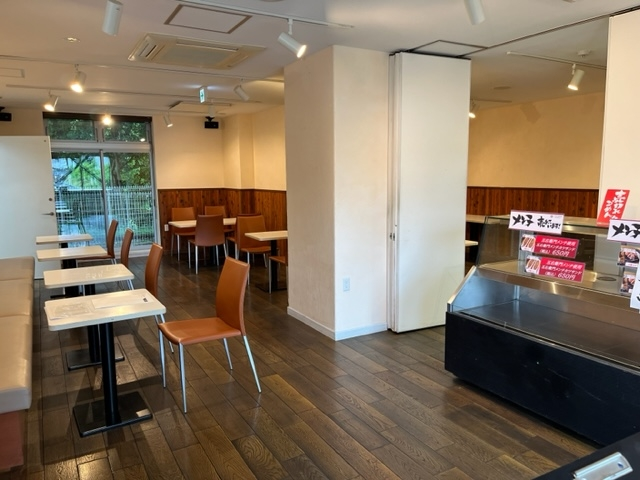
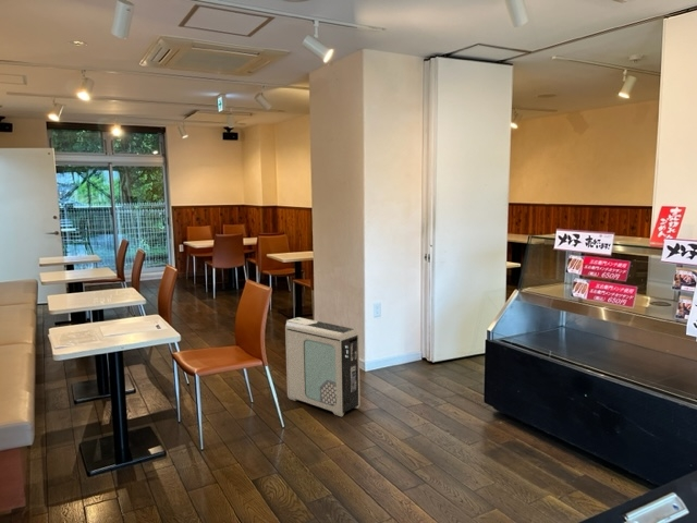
+ air purifier [284,316,362,417]
